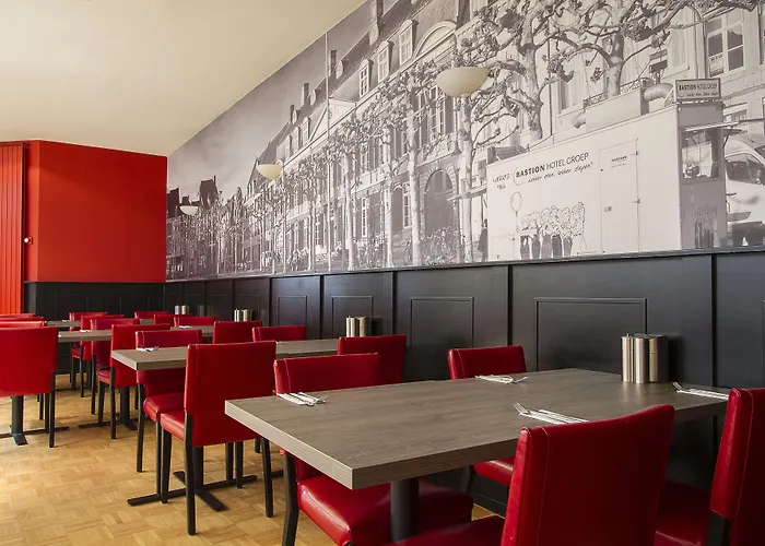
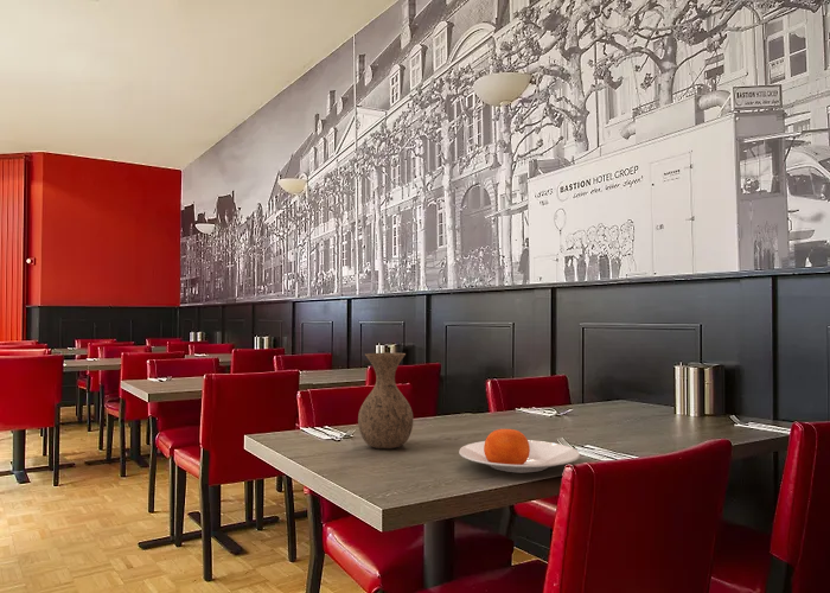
+ plate [458,428,581,474]
+ vase [357,352,414,449]
